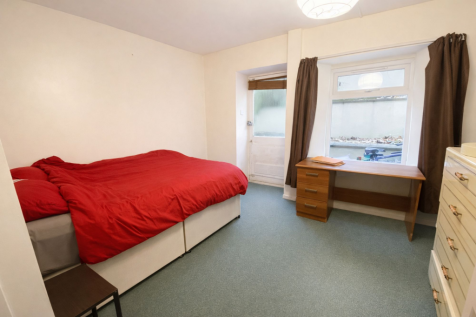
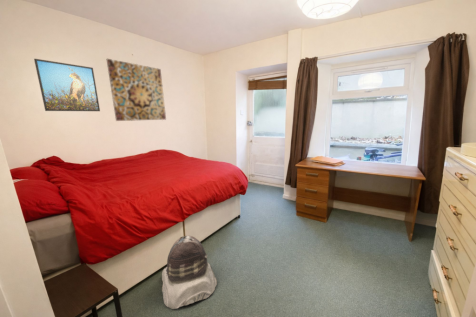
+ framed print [33,58,101,112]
+ backpack [161,235,218,310]
+ wall art [106,58,167,122]
